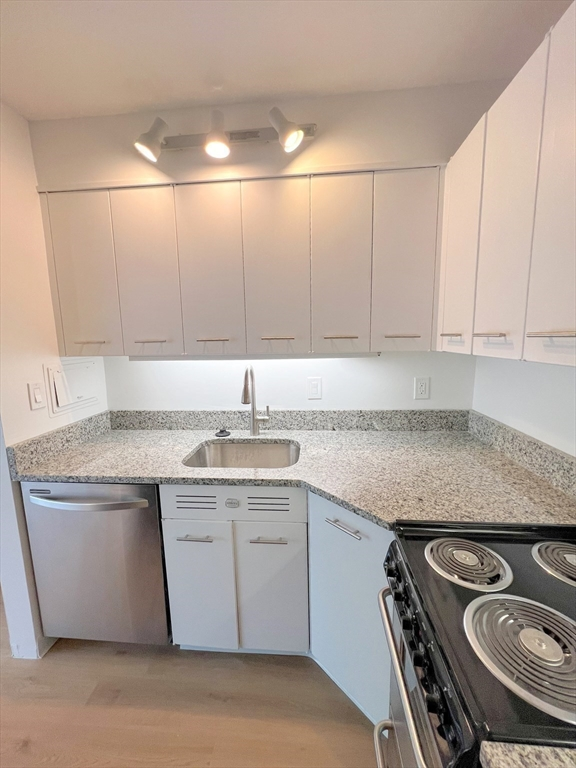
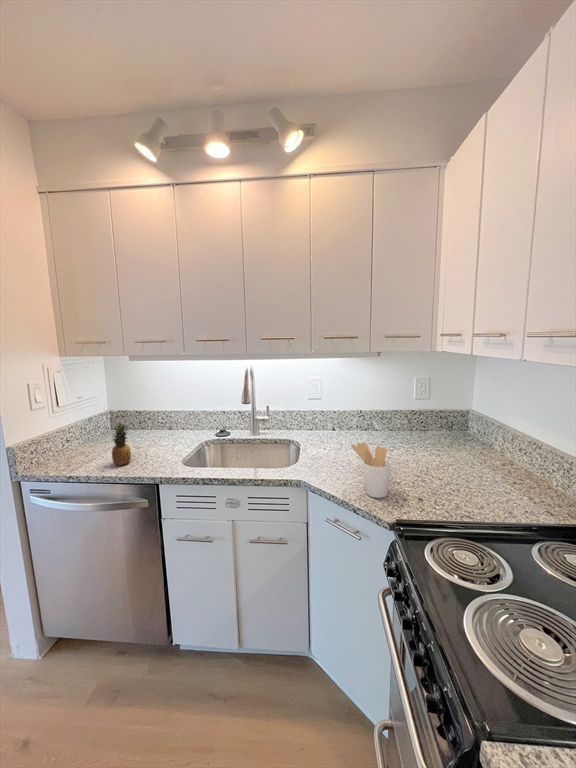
+ fruit [111,422,132,467]
+ utensil holder [351,441,391,499]
